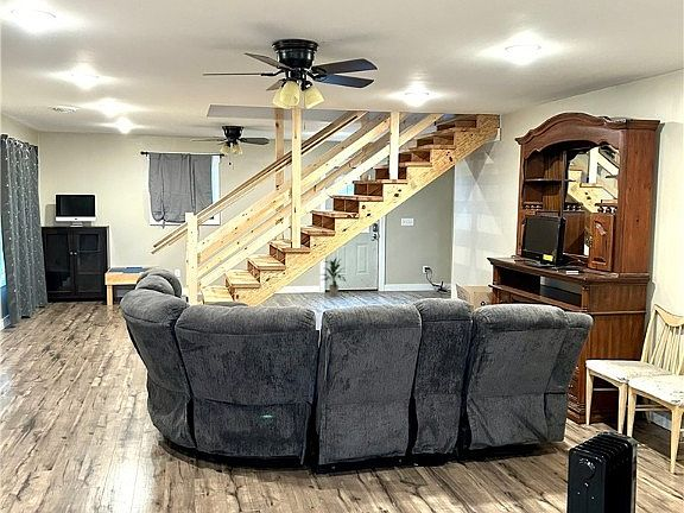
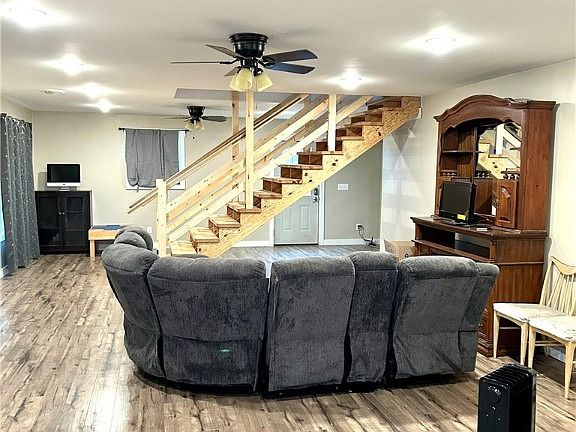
- indoor plant [318,256,347,297]
